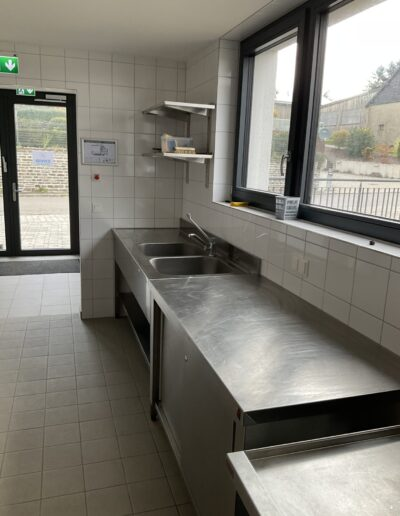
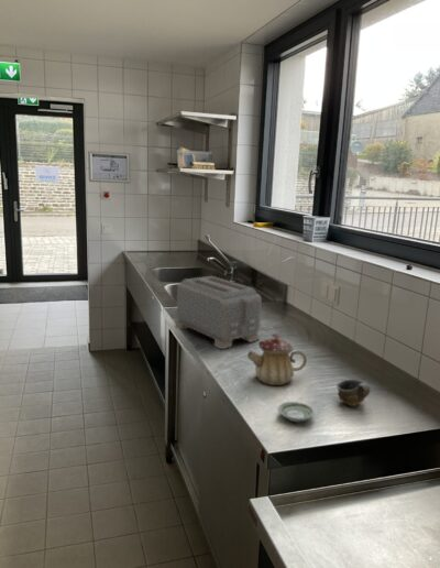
+ cup [336,379,372,407]
+ toaster [174,275,263,350]
+ saucer [277,401,316,423]
+ teapot [246,332,308,386]
